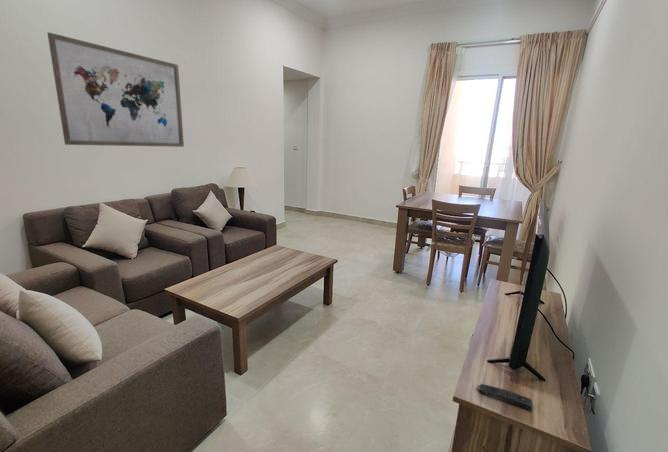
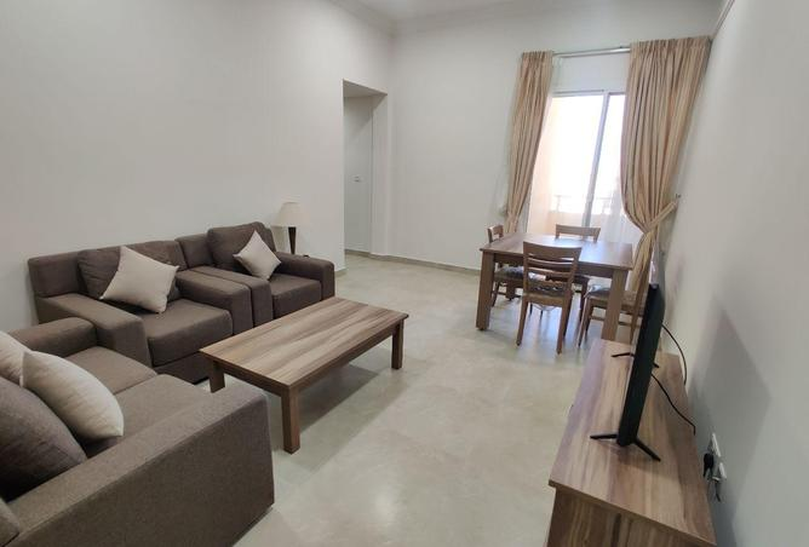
- wall art [46,31,185,148]
- remote control [476,383,534,411]
